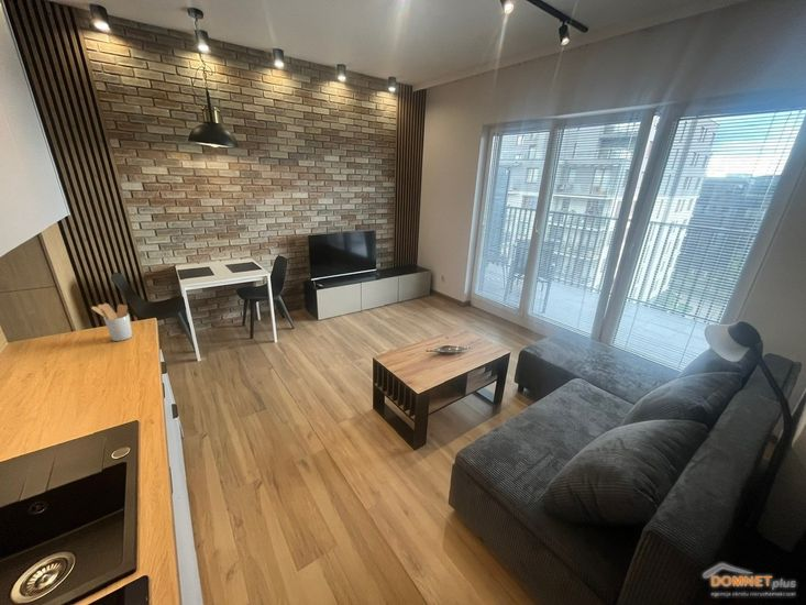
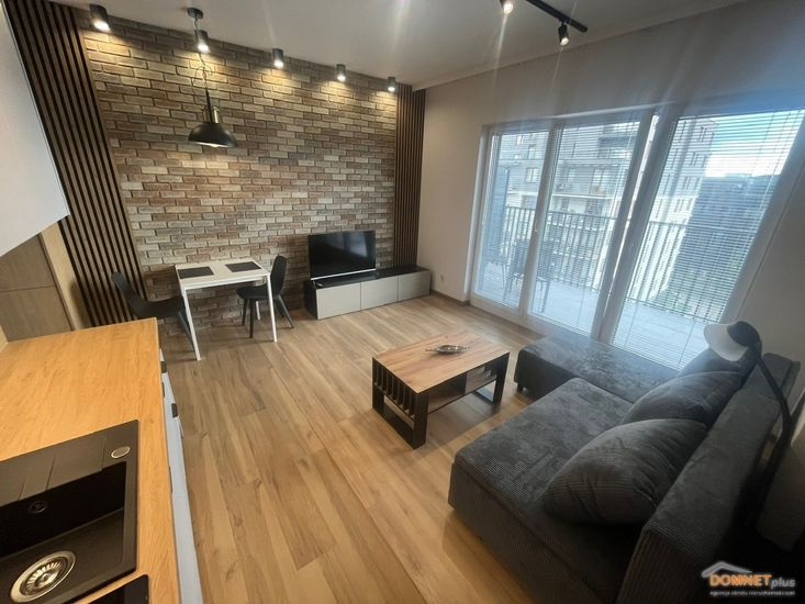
- utensil holder [90,302,134,342]
